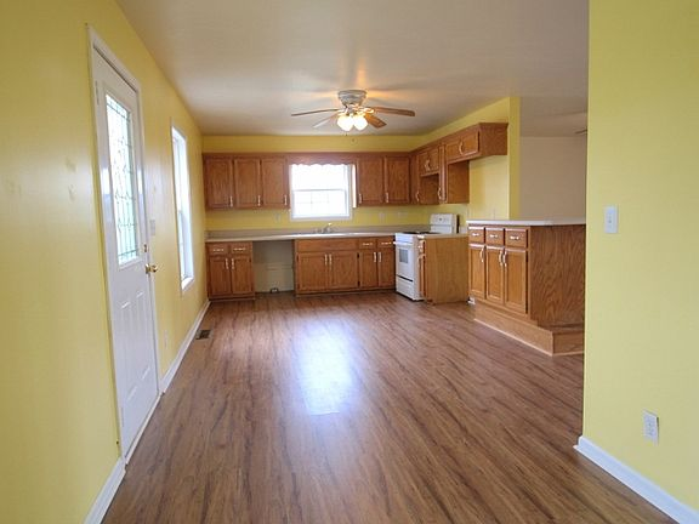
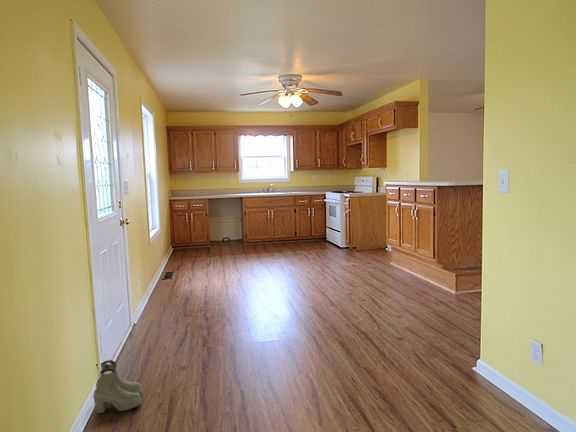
+ boots [92,359,142,414]
